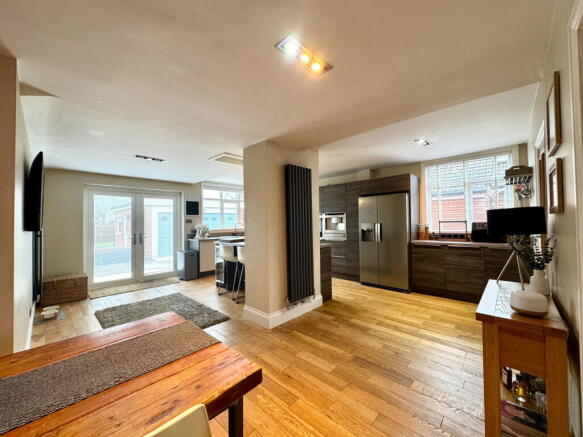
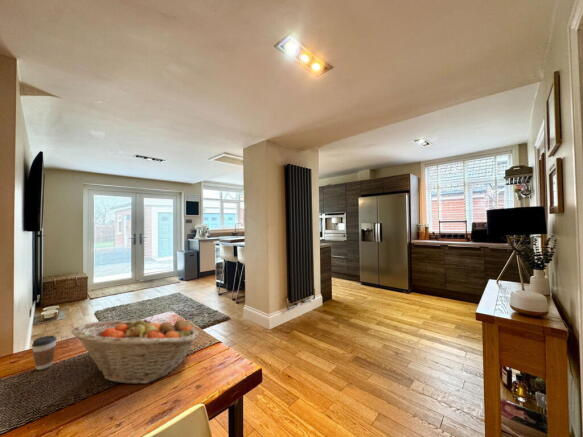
+ coffee cup [31,334,58,371]
+ fruit basket [71,315,200,385]
